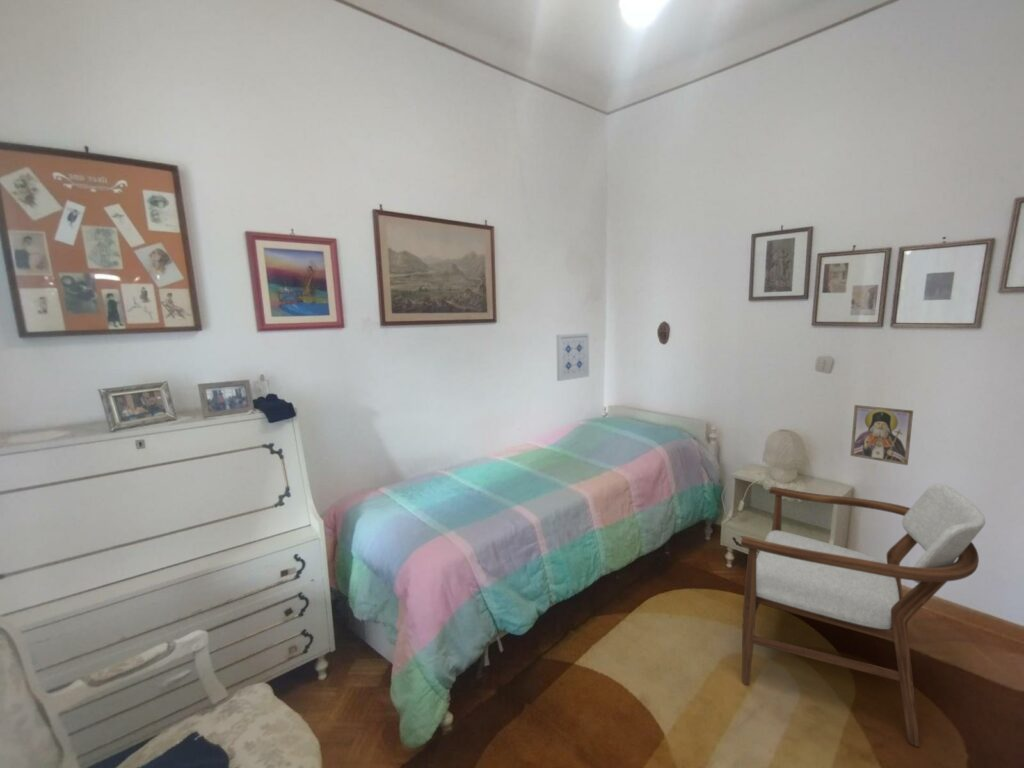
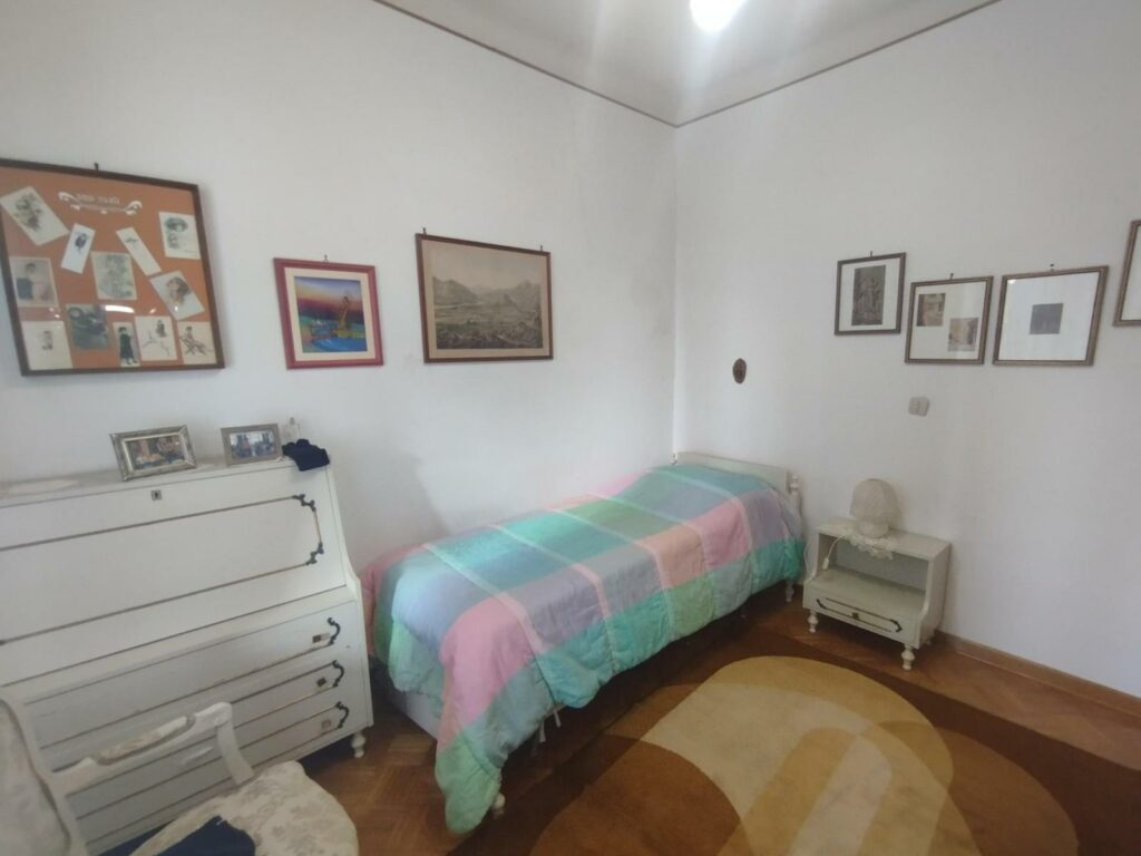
- religious icon [849,404,914,466]
- wall art [555,332,590,382]
- armchair [740,483,986,748]
